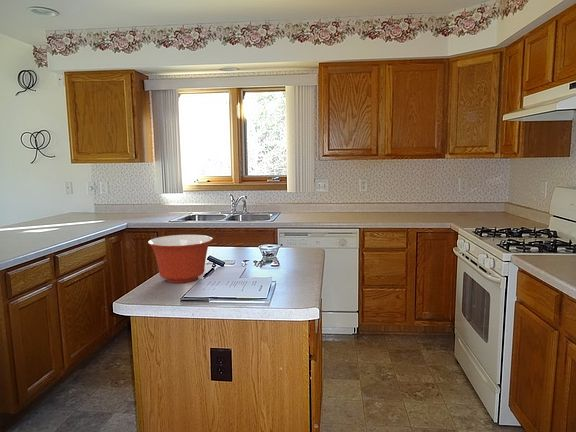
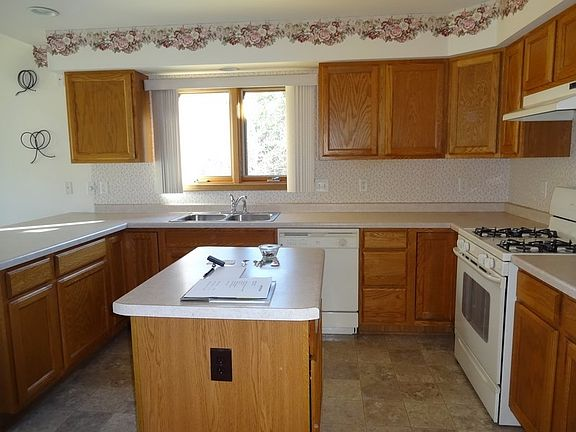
- mixing bowl [147,234,214,284]
